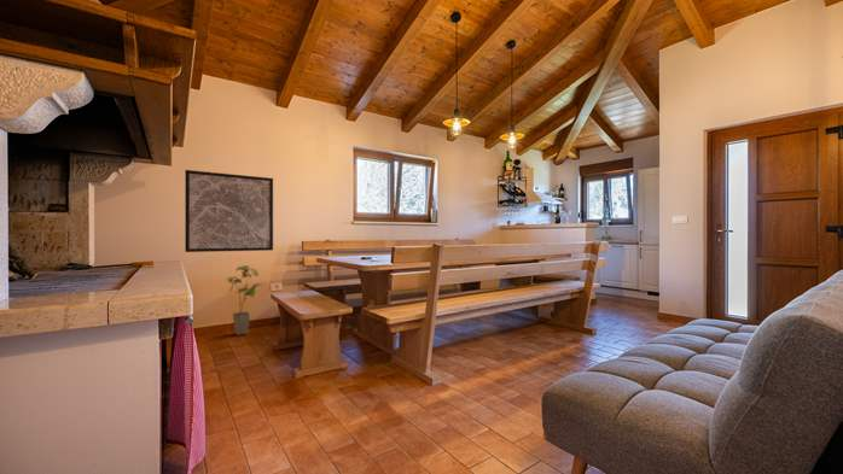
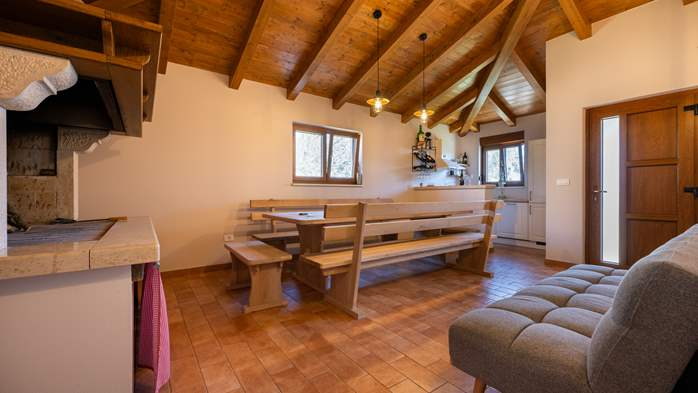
- house plant [225,264,266,337]
- wall art [184,169,274,253]
